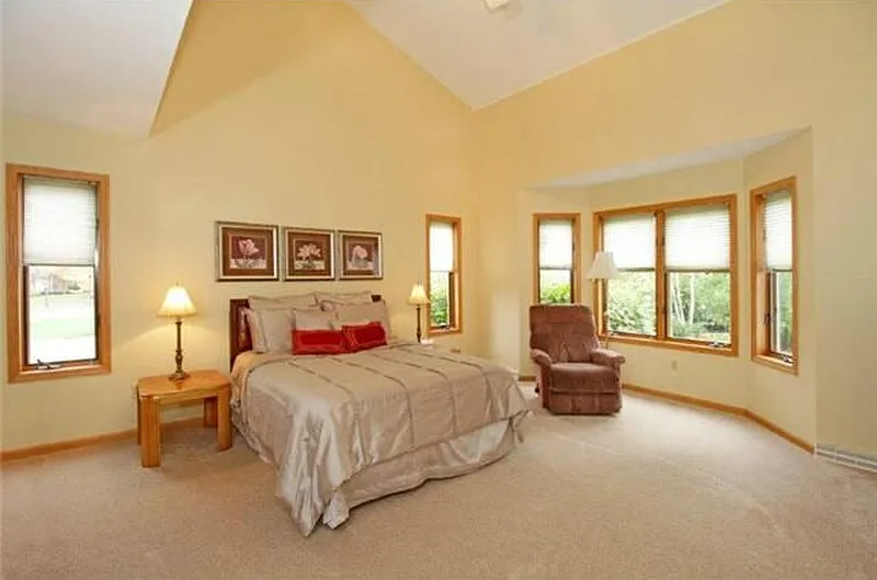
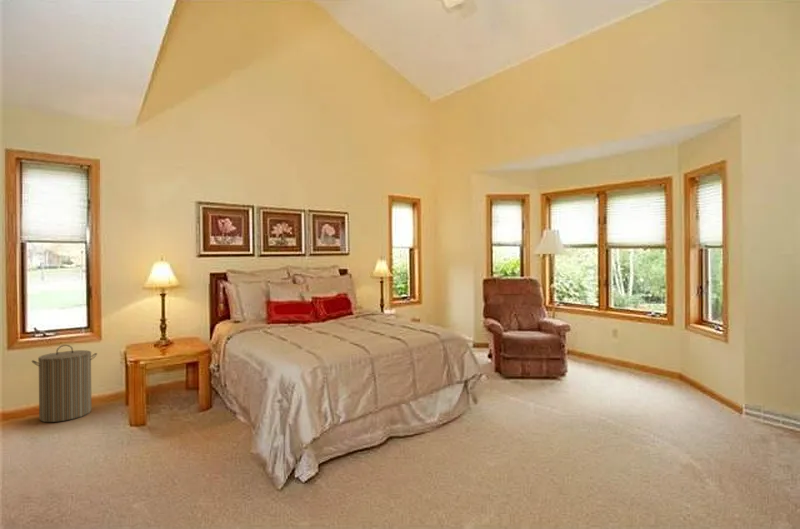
+ laundry hamper [31,344,98,423]
